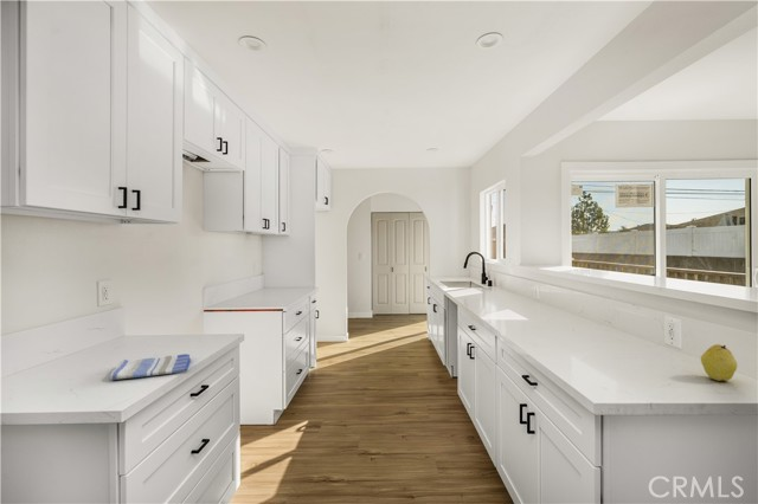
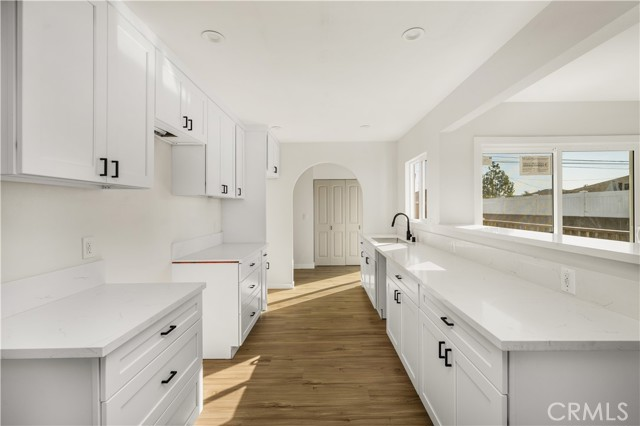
- dish towel [109,353,192,381]
- fruit [700,343,738,382]
